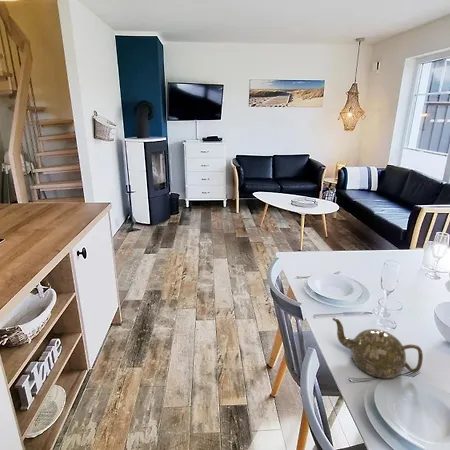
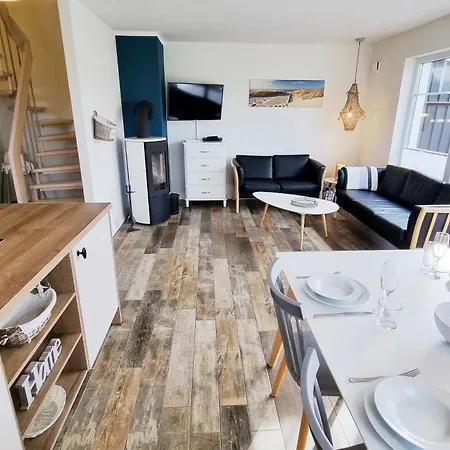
- teapot [332,317,424,379]
